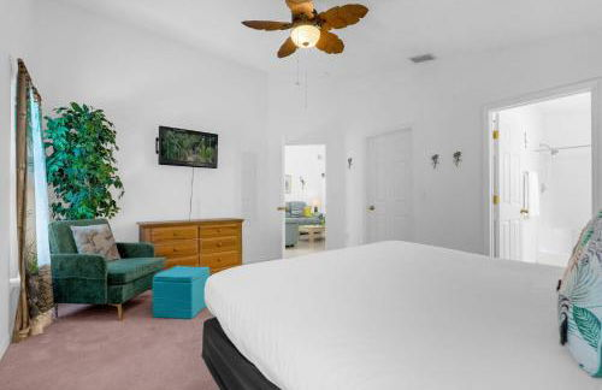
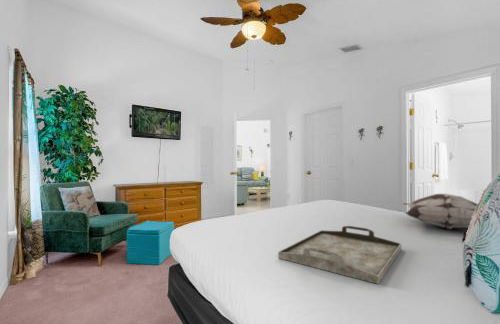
+ serving tray [277,225,402,285]
+ decorative pillow [402,193,479,231]
